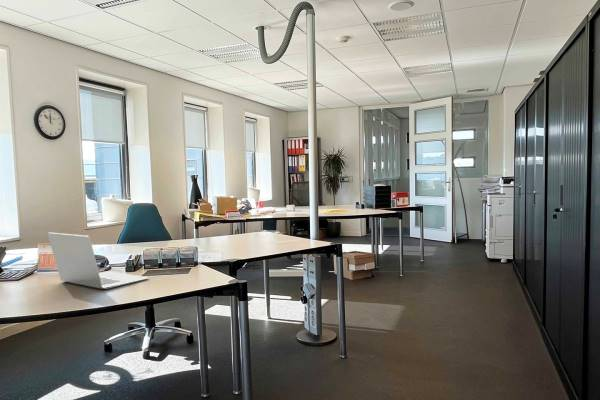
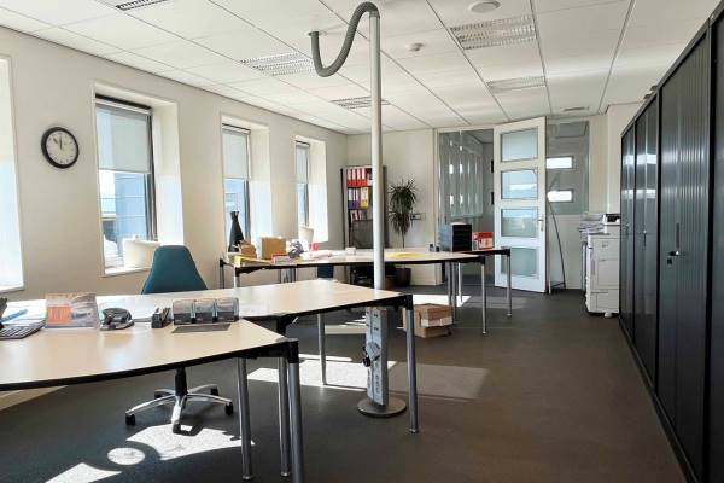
- laptop [46,231,150,290]
